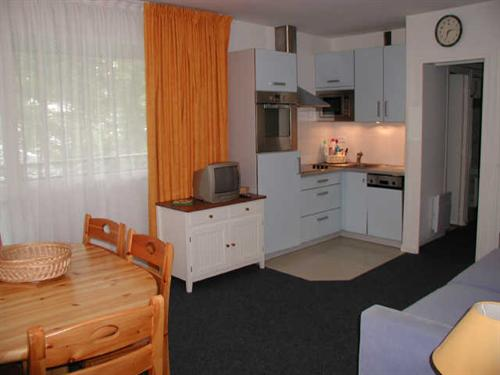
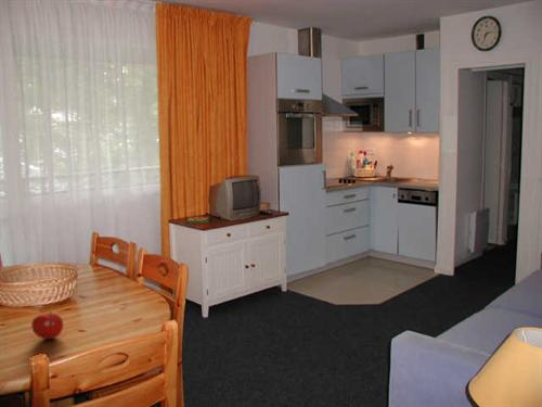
+ fruit [30,310,64,340]
